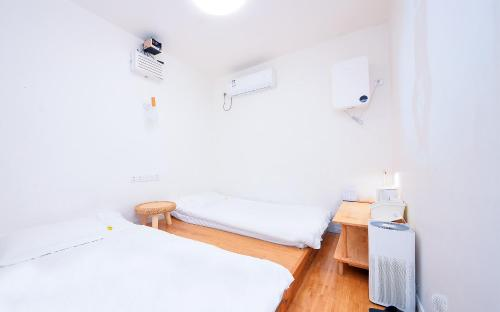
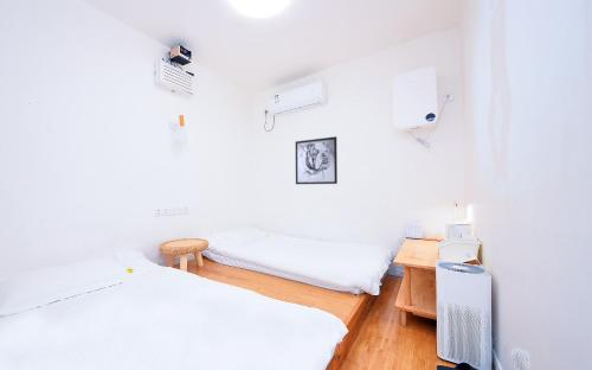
+ wall art [295,135,339,185]
